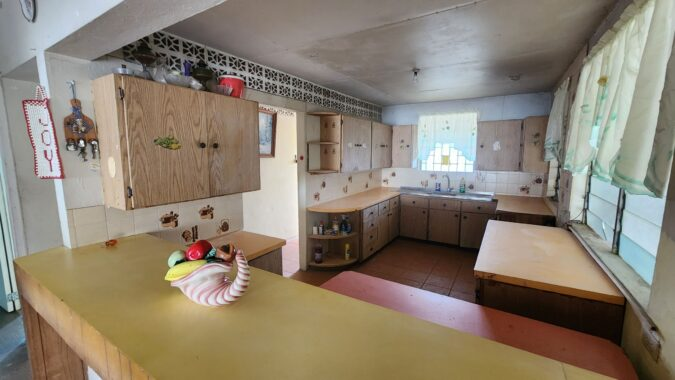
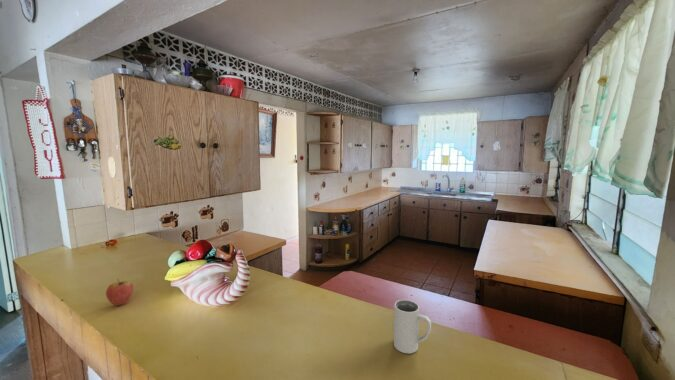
+ fruit [105,278,134,307]
+ mug [393,299,432,354]
